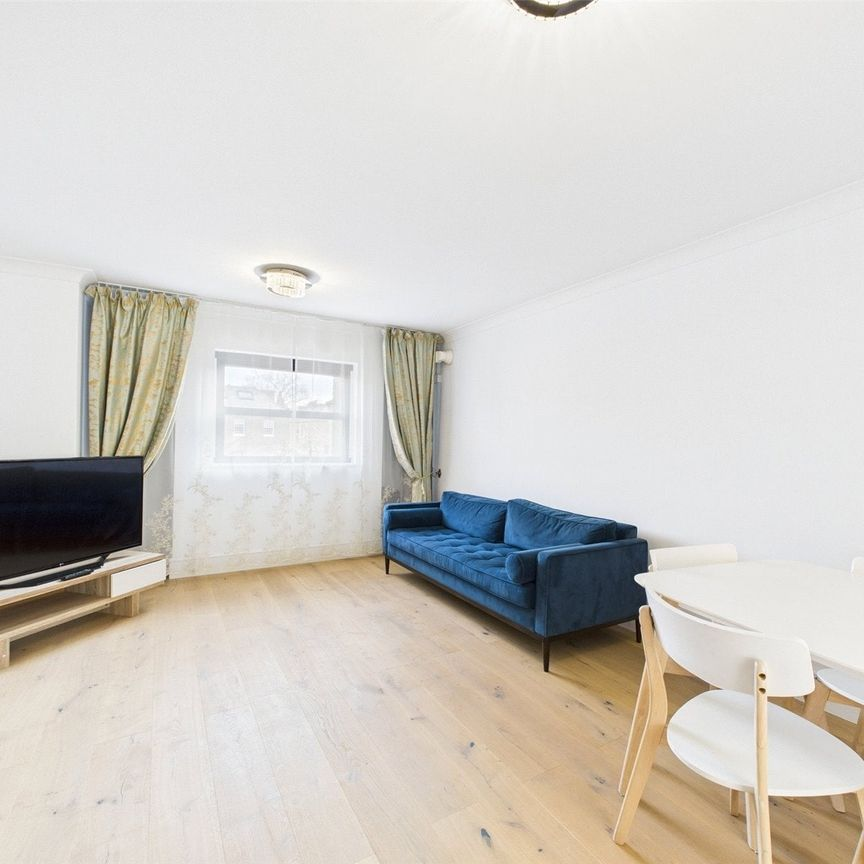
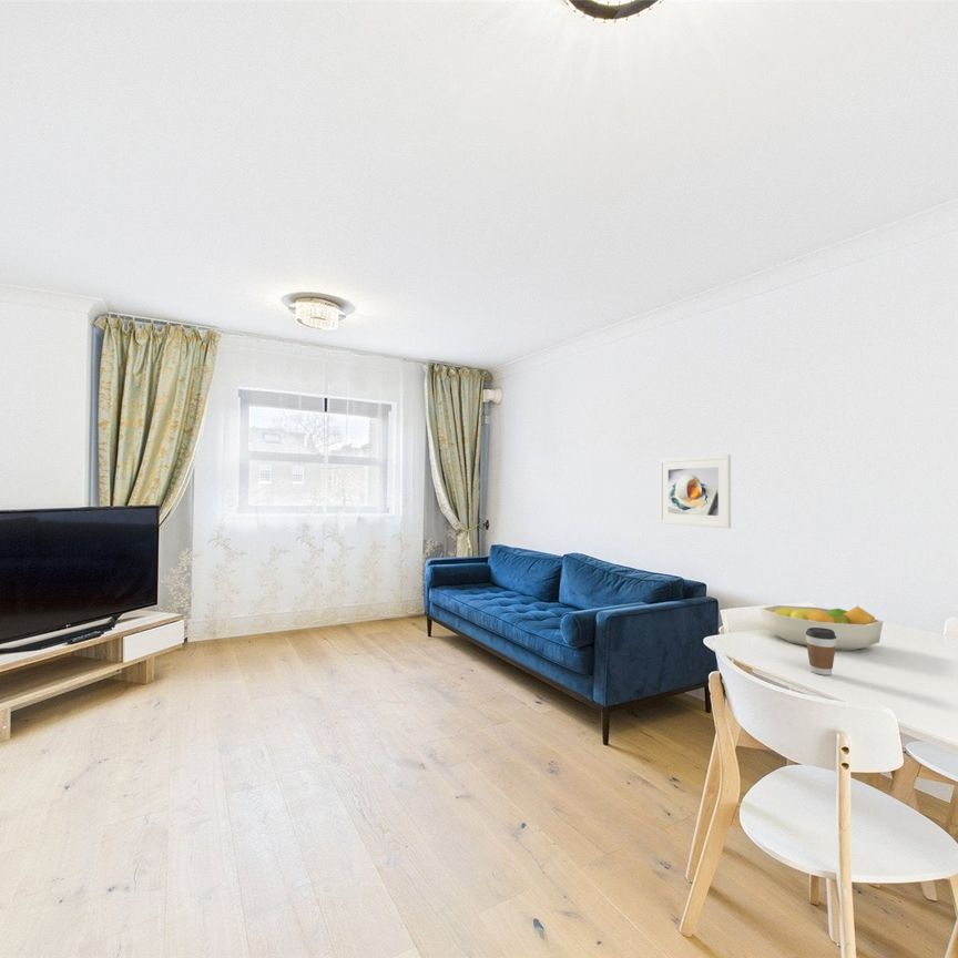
+ fruit bowl [760,604,885,652]
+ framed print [658,453,732,530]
+ coffee cup [805,628,836,676]
